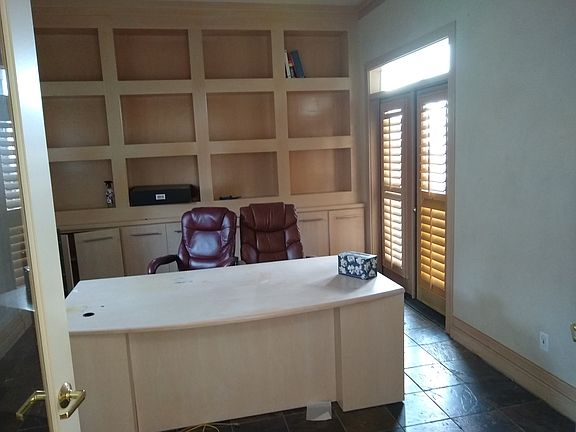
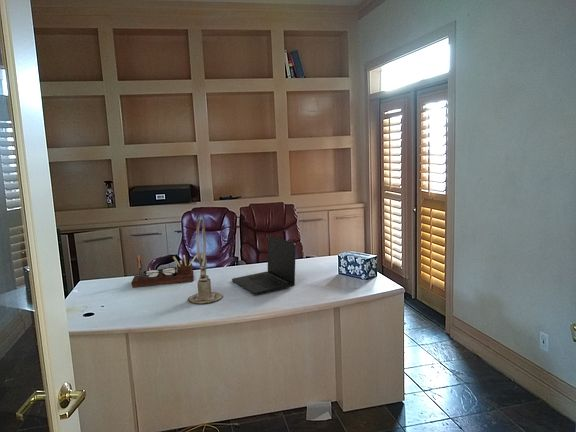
+ sundial [187,217,224,305]
+ laptop [231,234,297,295]
+ desk organizer [130,254,197,288]
